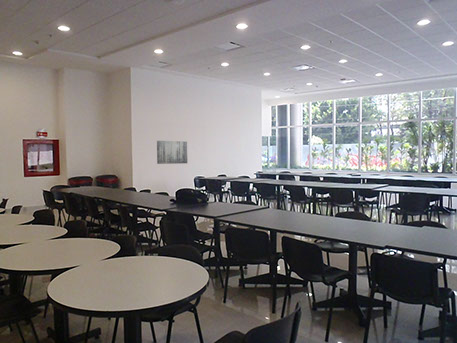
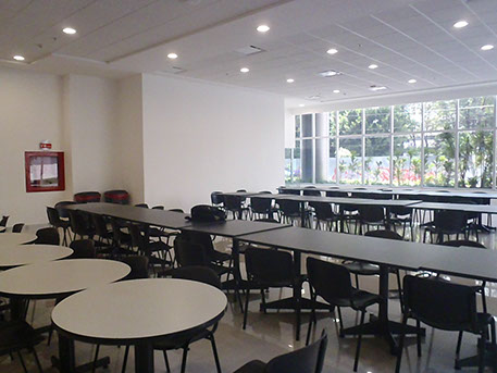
- wall art [156,140,188,165]
